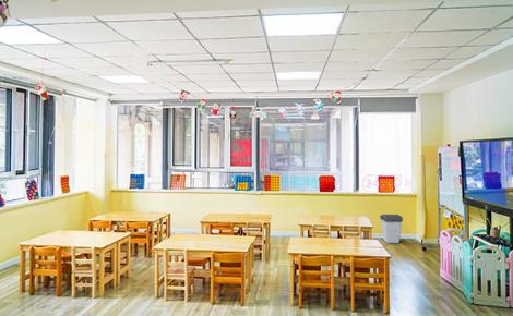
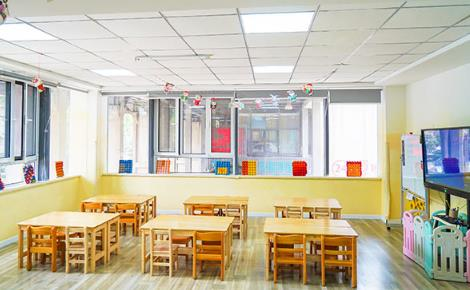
- trash can [379,214,404,244]
